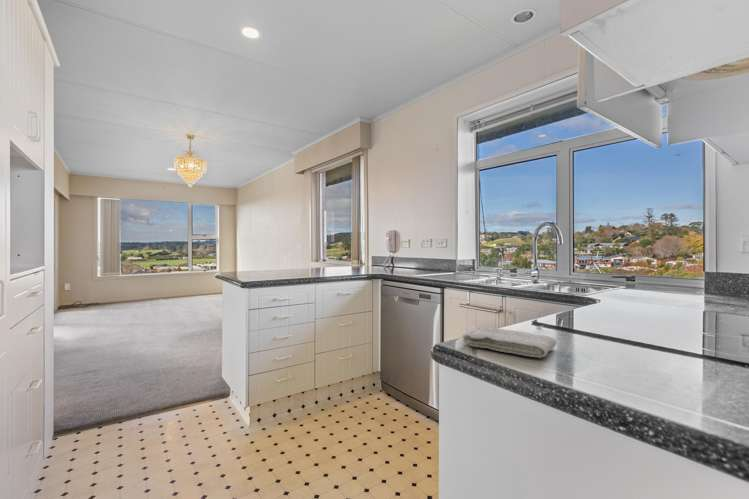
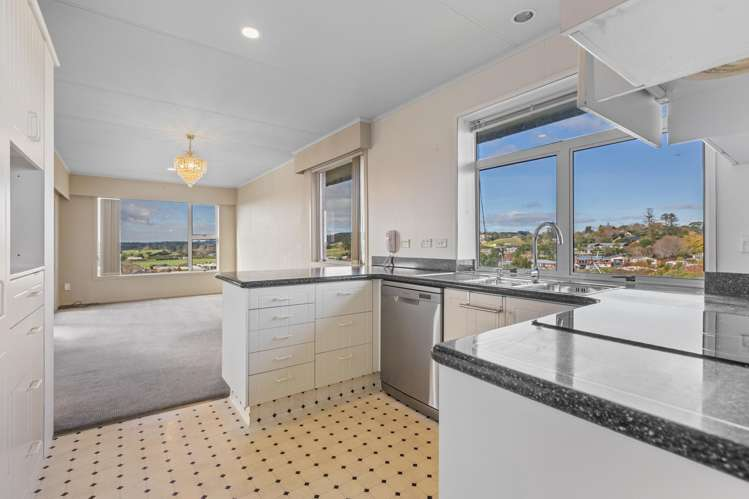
- washcloth [461,325,557,359]
